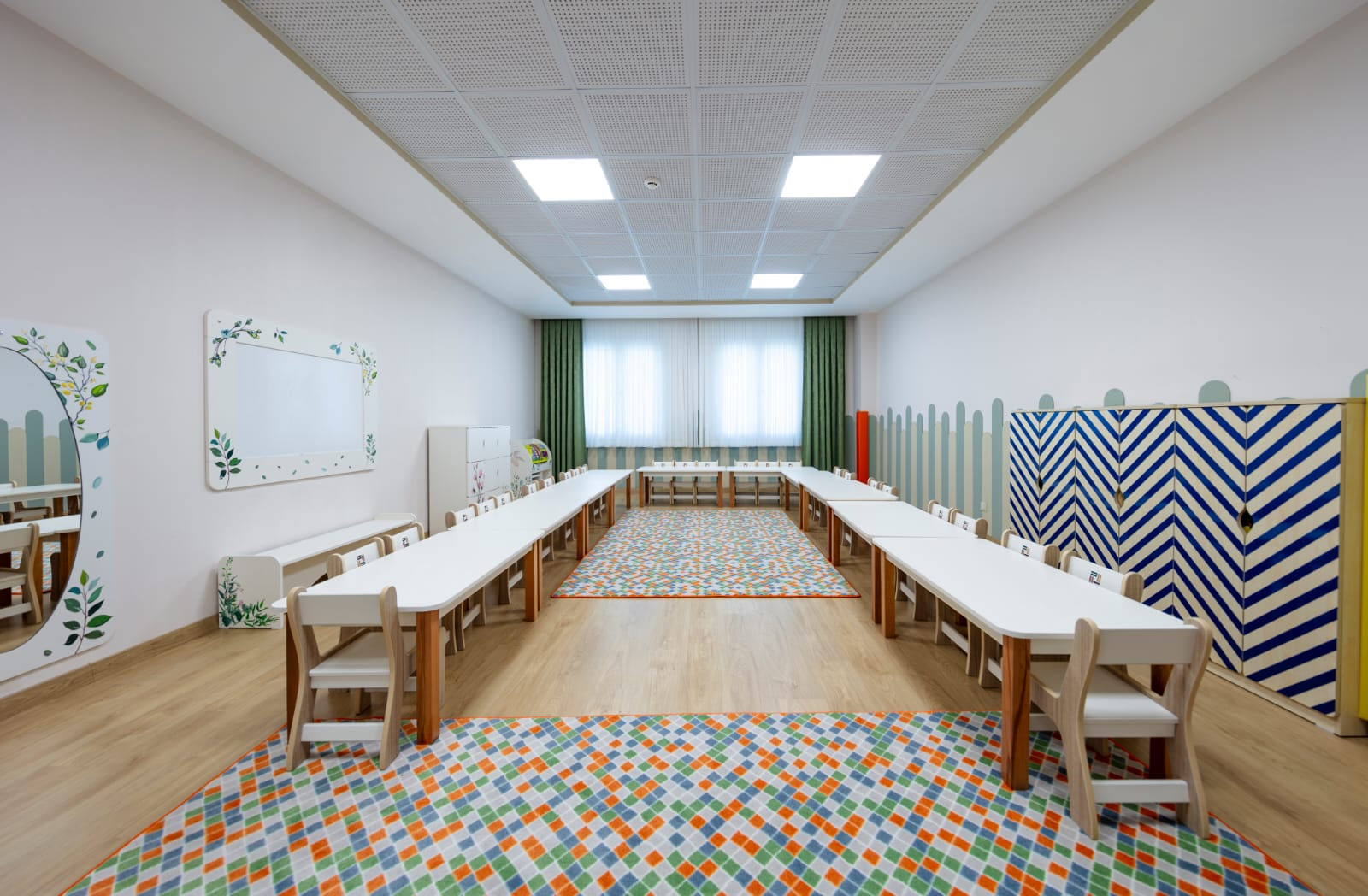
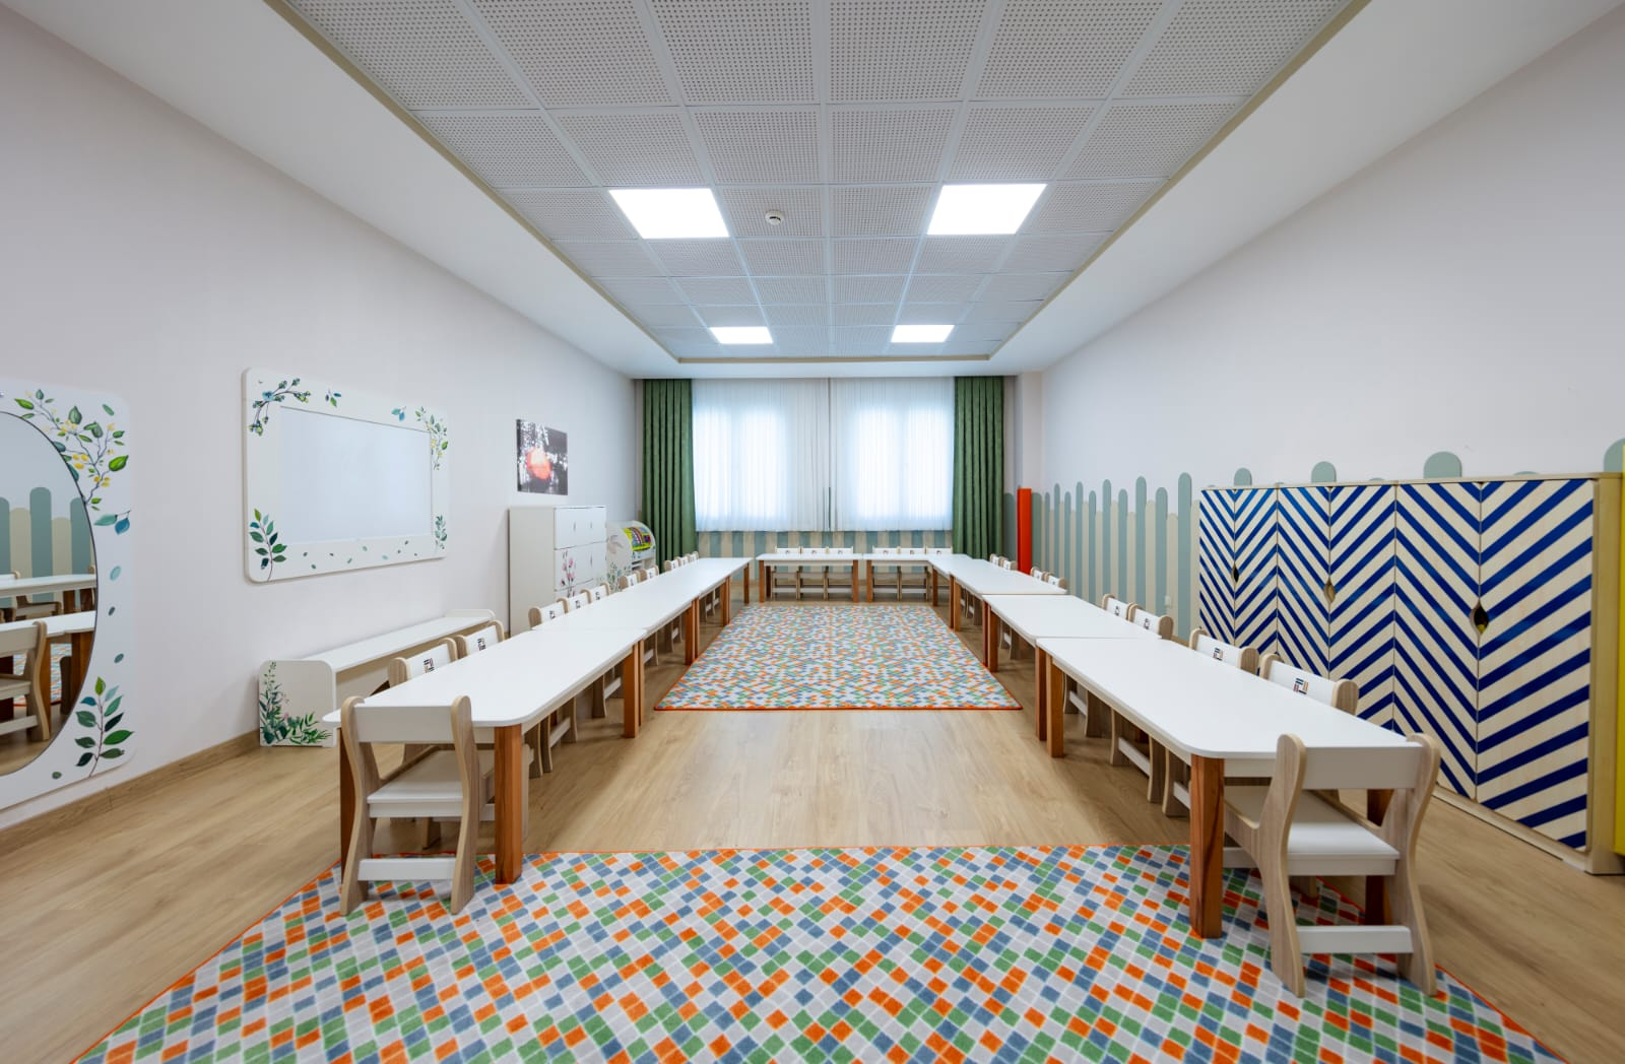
+ wall art [514,418,569,496]
